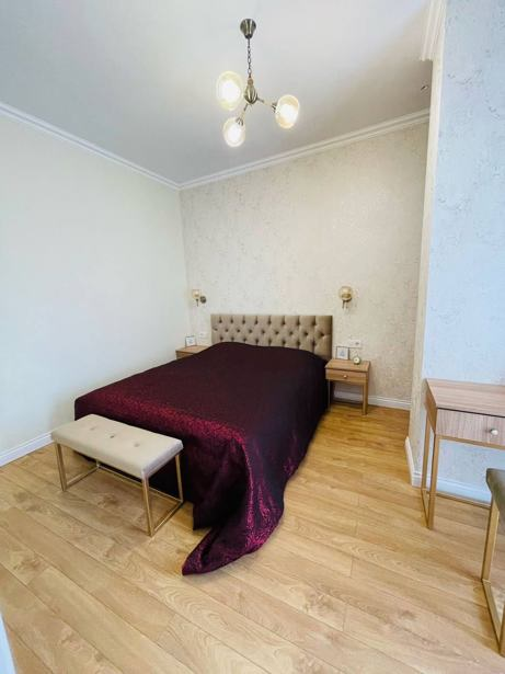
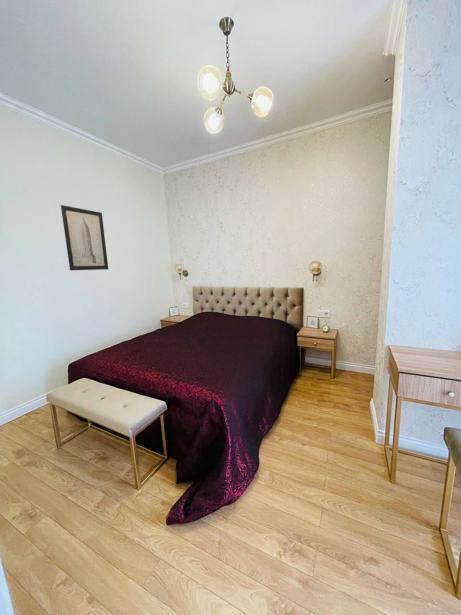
+ wall art [60,204,109,271]
